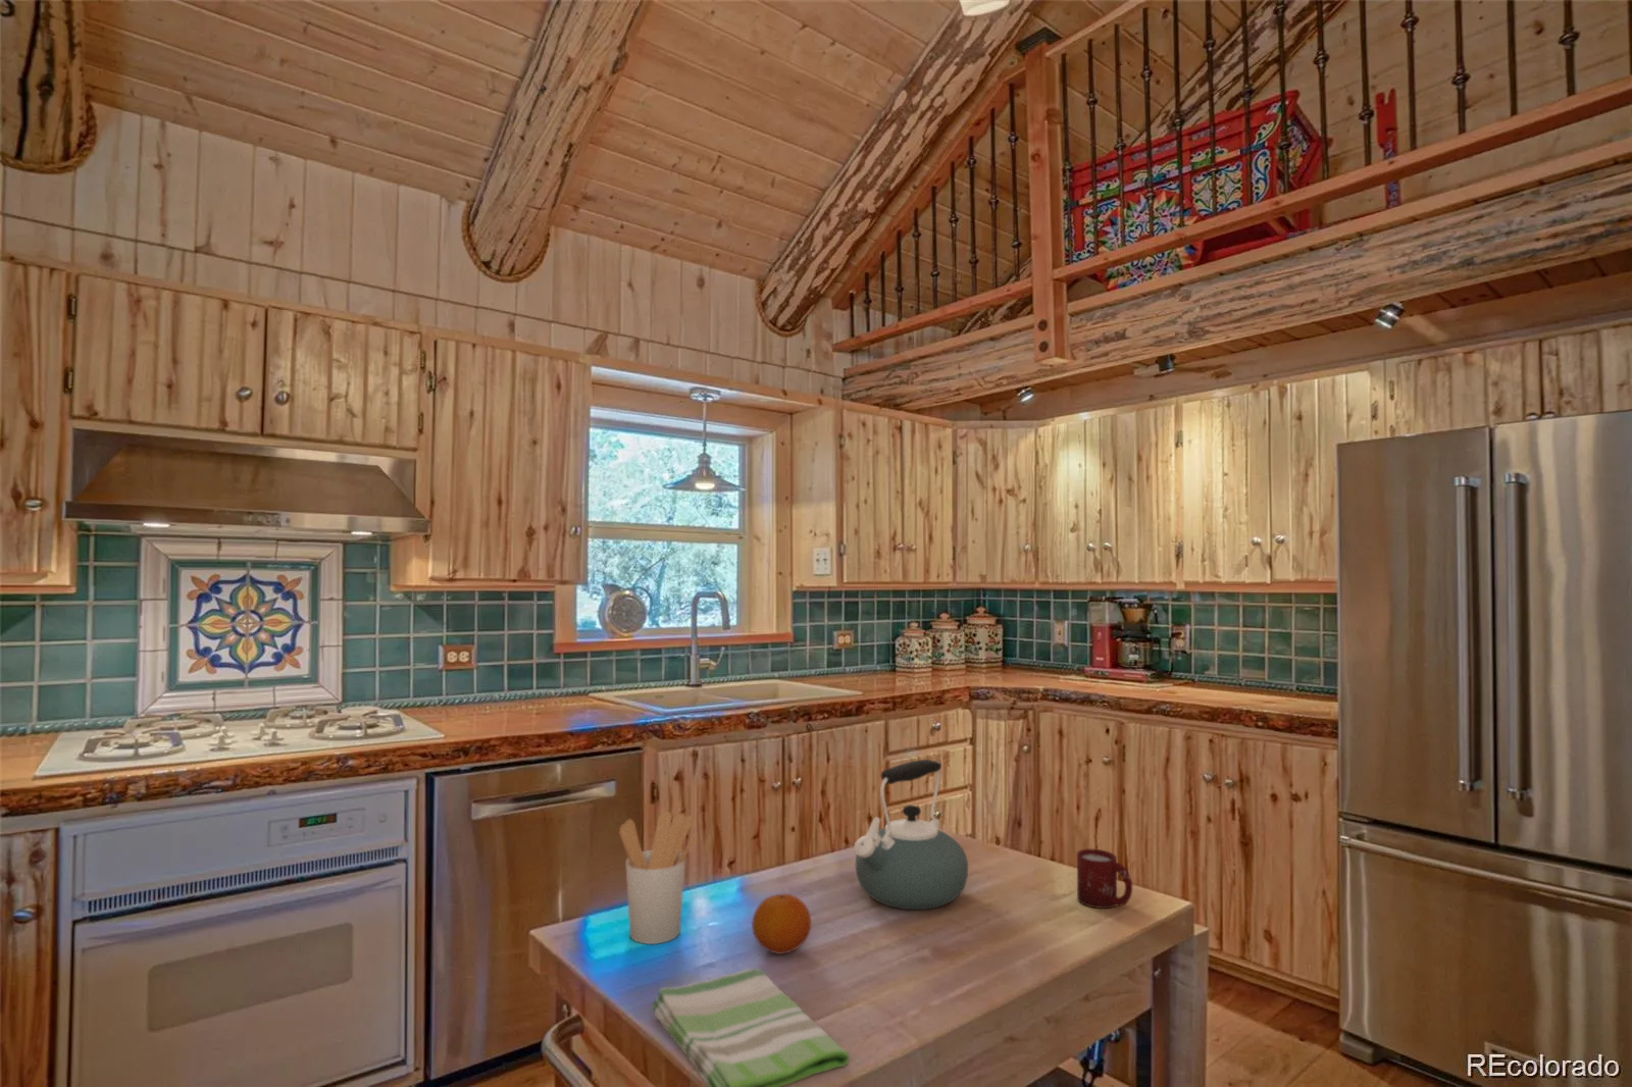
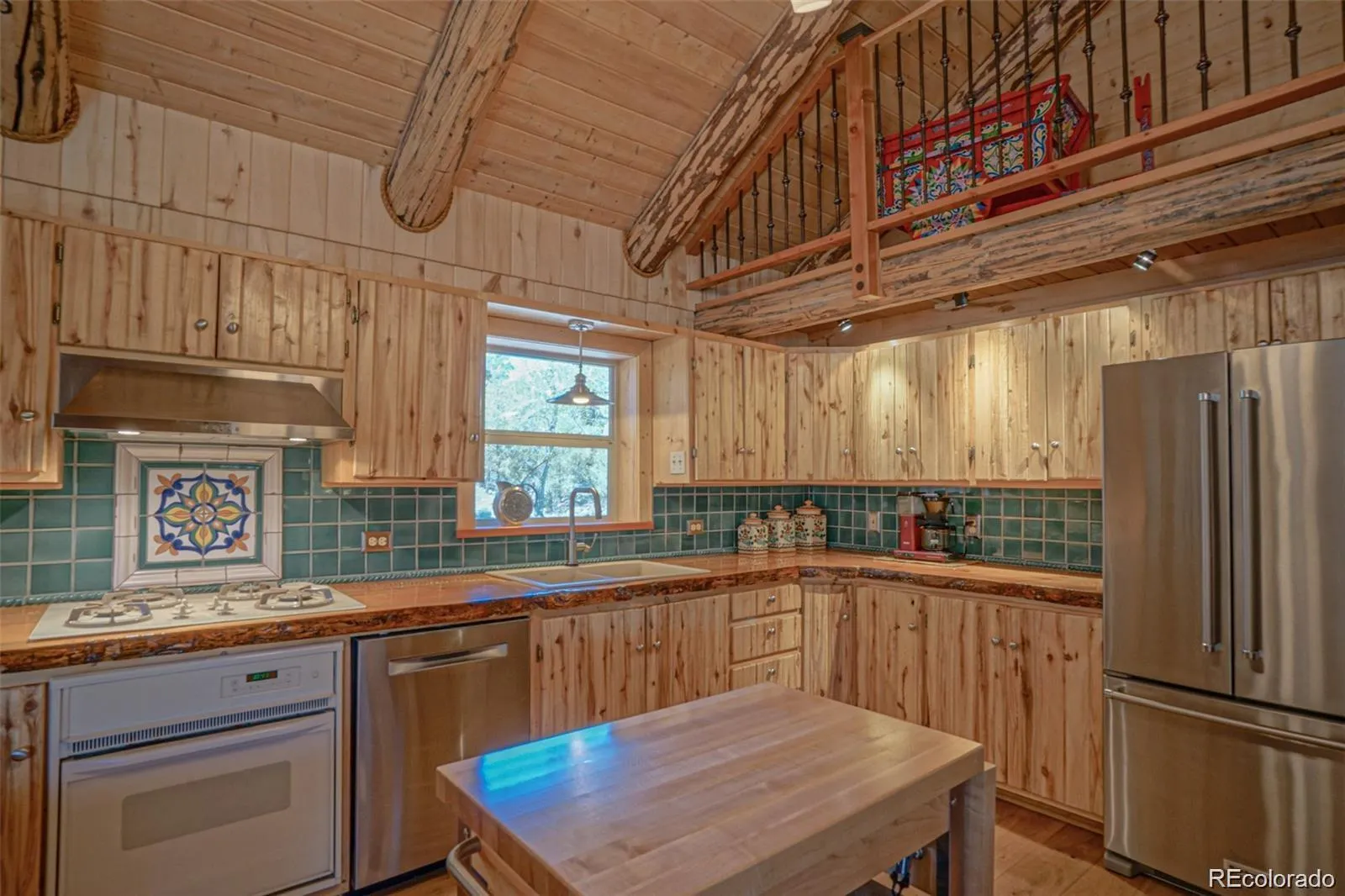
- utensil holder [618,810,698,945]
- cup [1076,848,1133,910]
- kettle [853,758,969,911]
- dish towel [649,968,851,1087]
- fruit [751,893,812,956]
